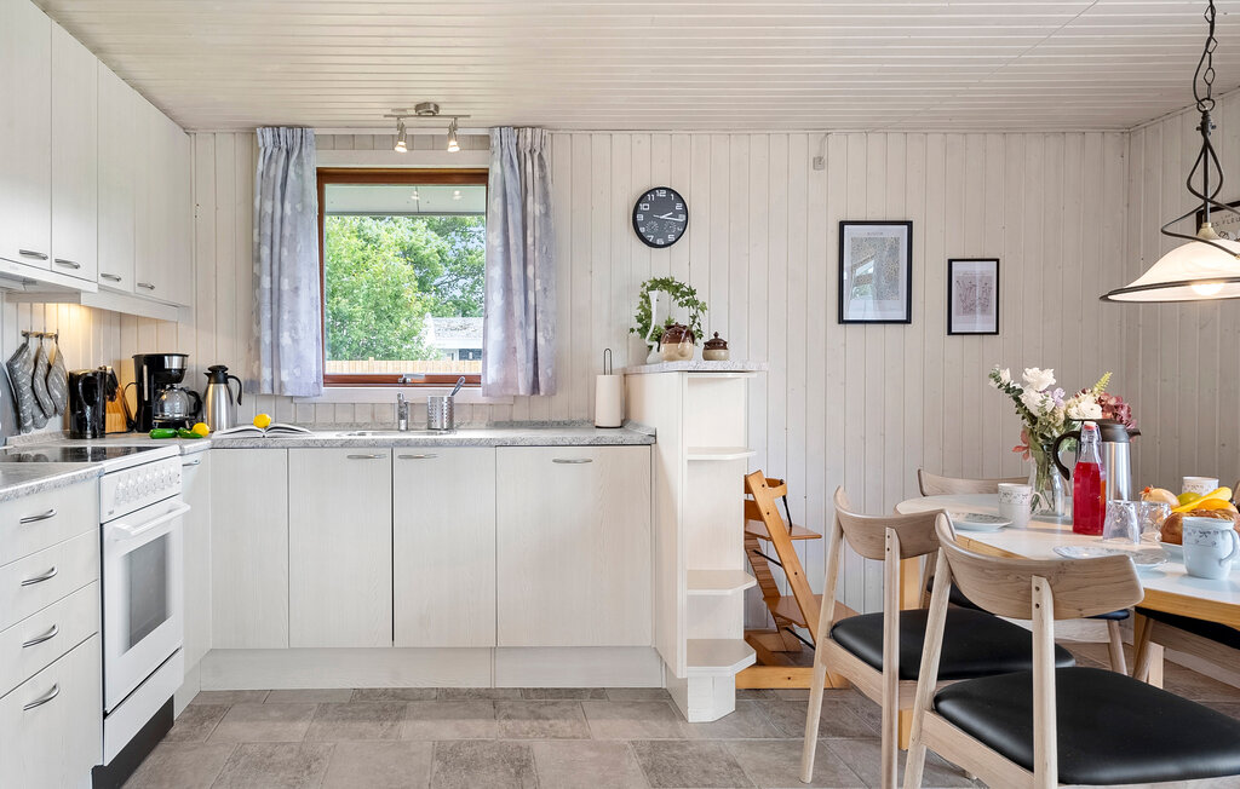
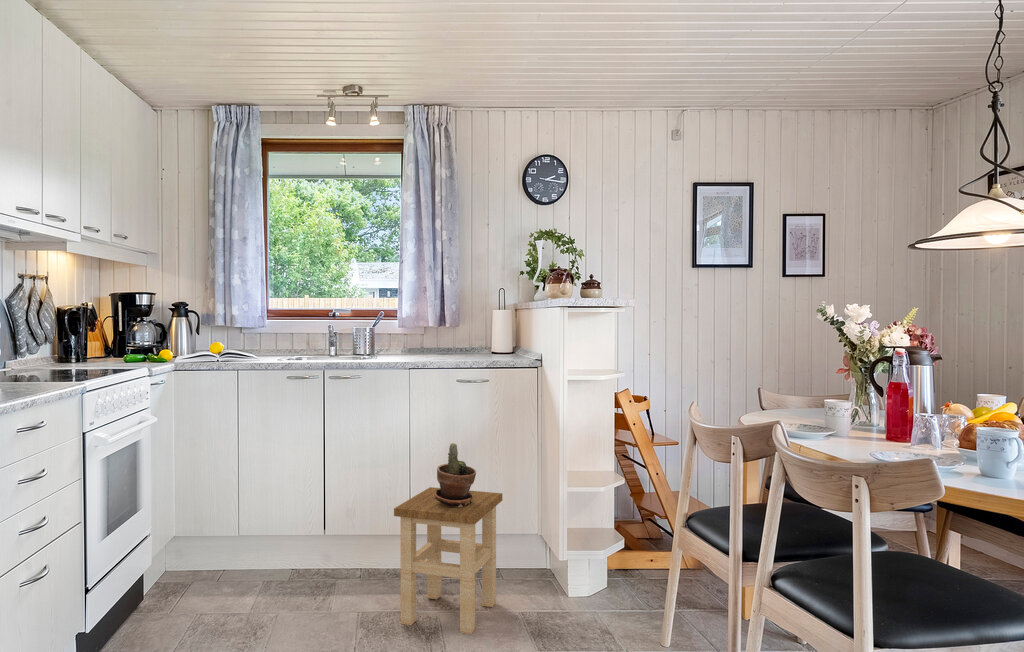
+ potted plant [434,442,477,507]
+ stool [393,486,503,635]
